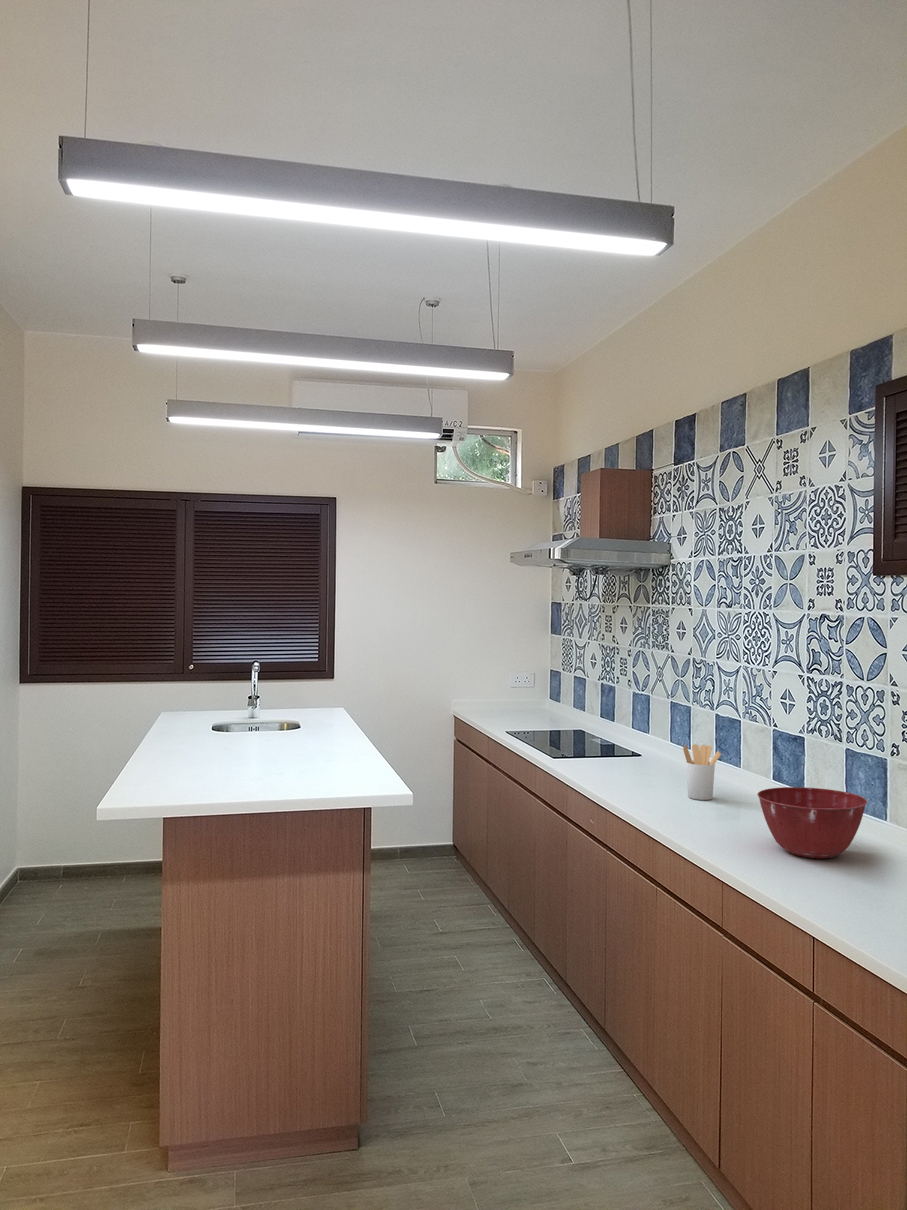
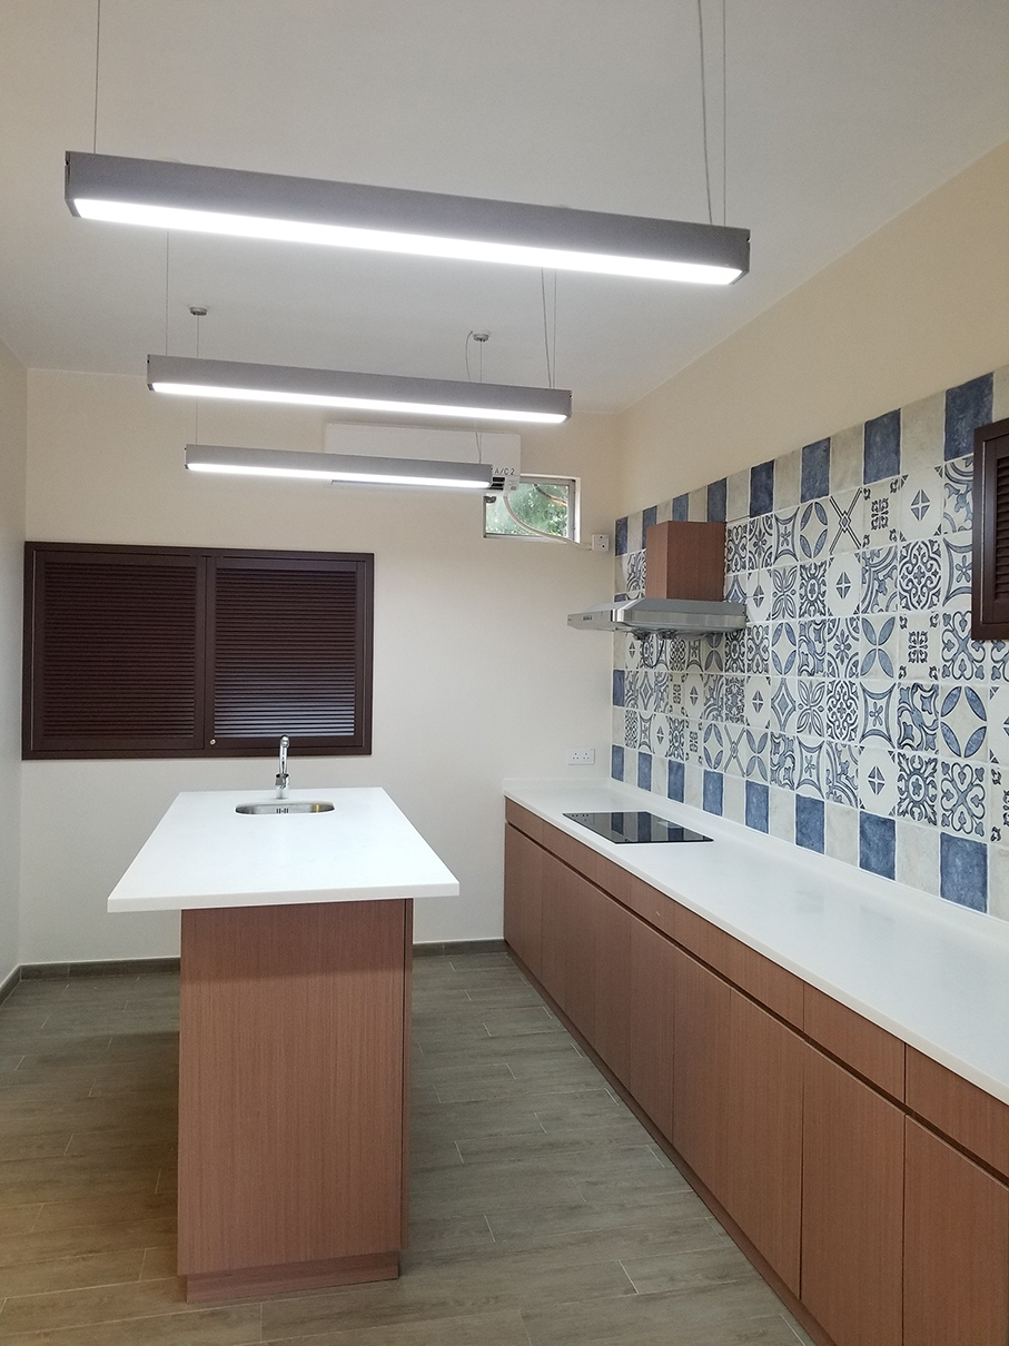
- mixing bowl [756,786,868,859]
- utensil holder [682,743,722,801]
